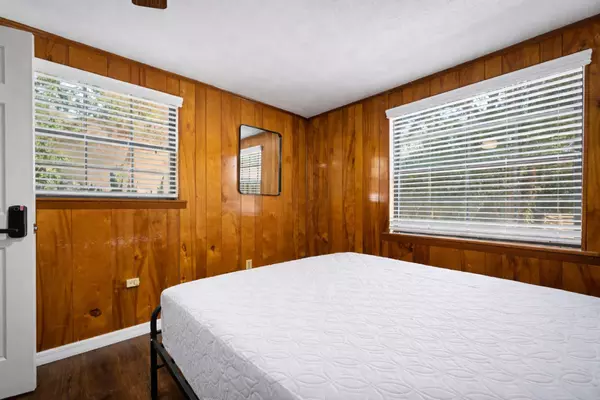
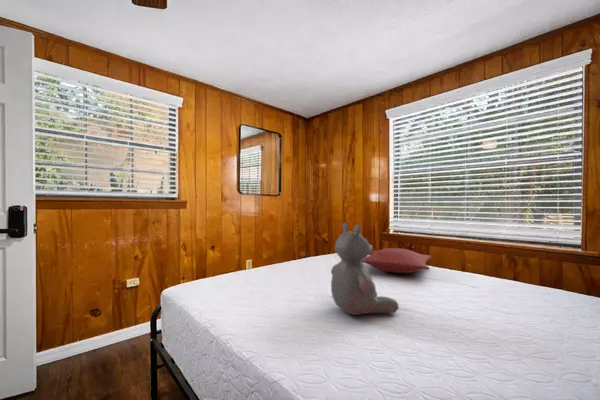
+ pillow [361,247,432,274]
+ teddy bear [330,222,399,316]
